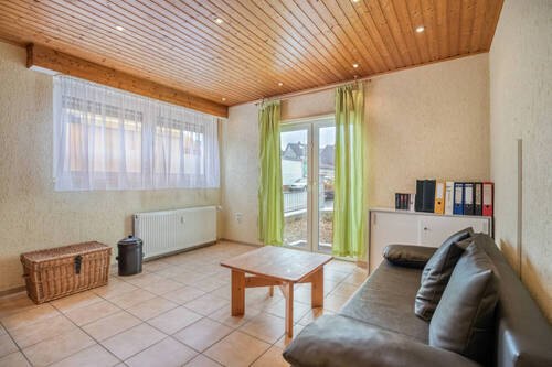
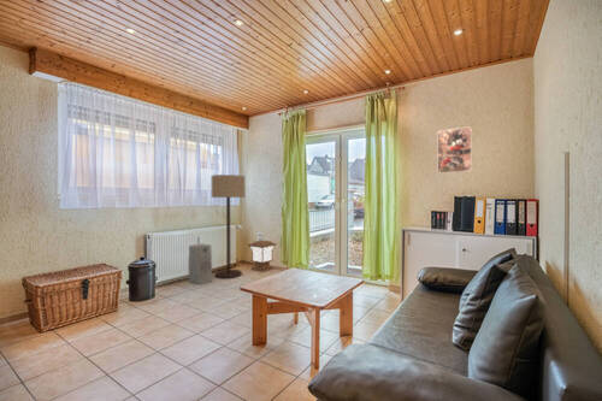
+ floor lamp [209,173,246,279]
+ lantern [247,240,278,272]
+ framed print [436,125,473,175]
+ air purifier [188,243,214,285]
